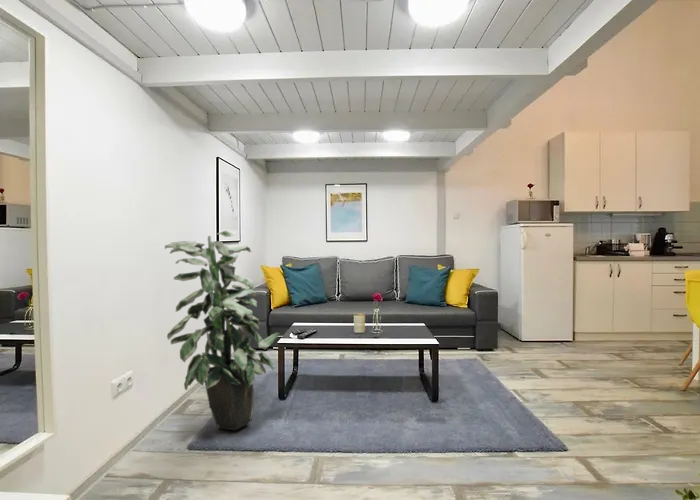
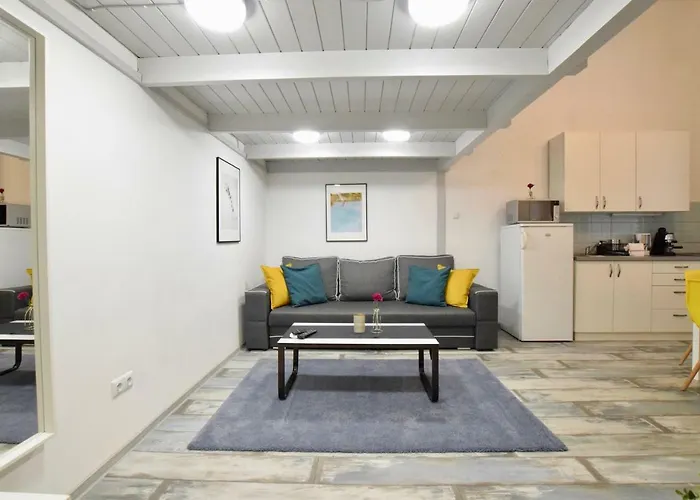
- indoor plant [164,230,281,431]
